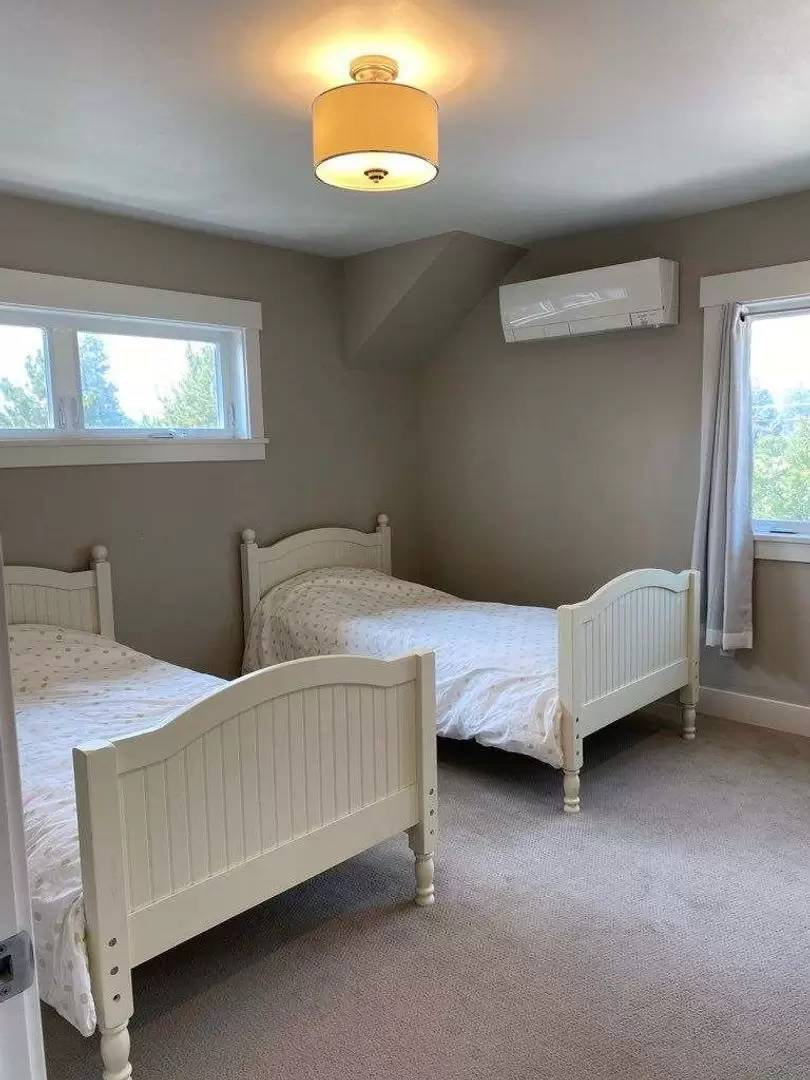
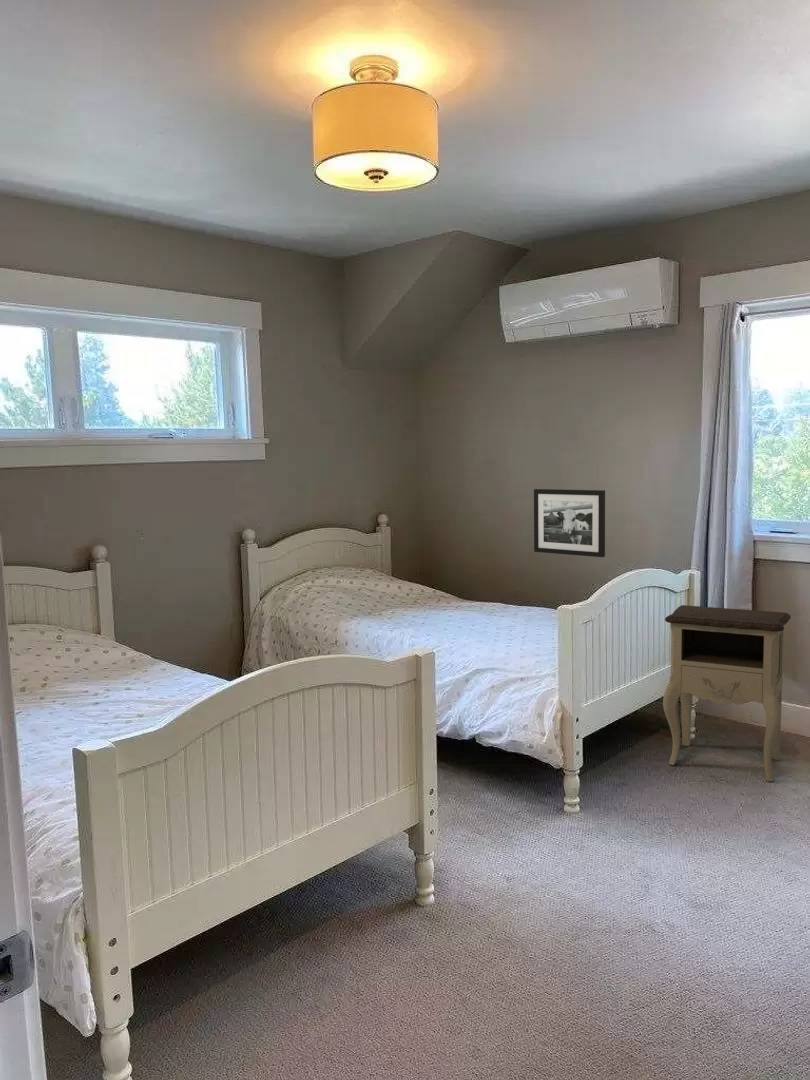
+ nightstand [662,604,792,782]
+ picture frame [533,488,606,558]
